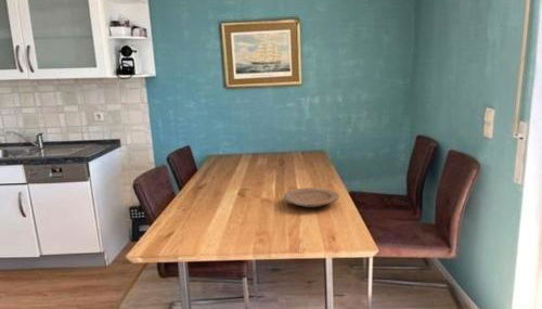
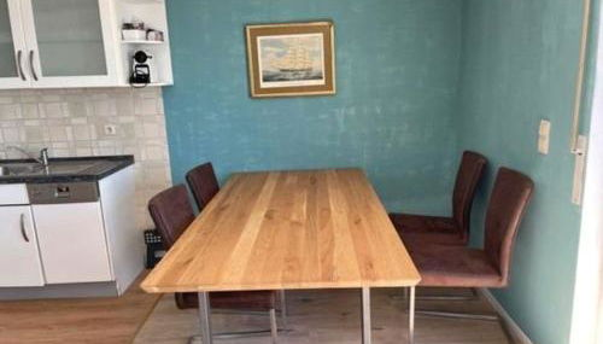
- plate [283,186,340,208]
